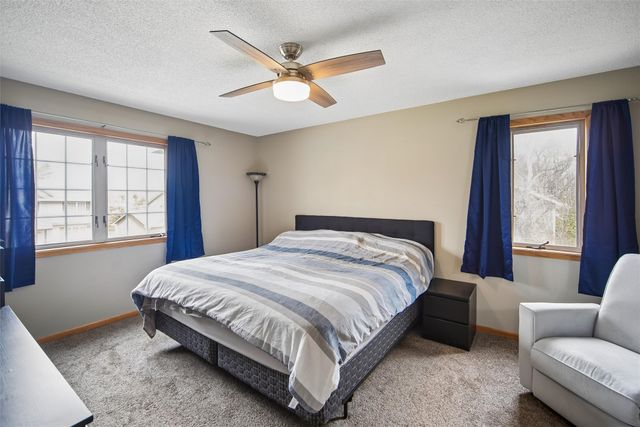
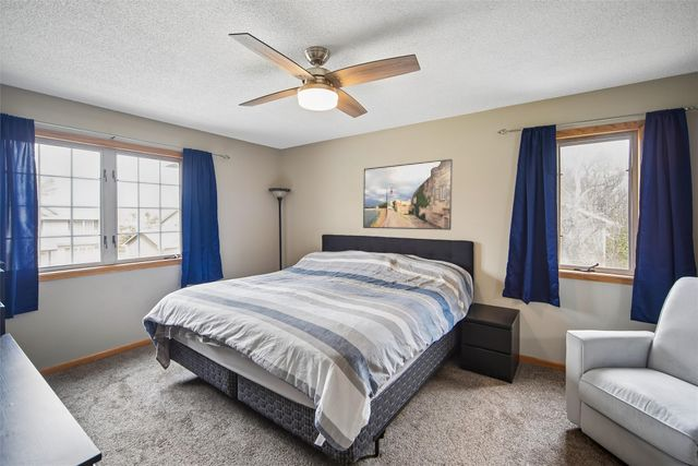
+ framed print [362,158,454,231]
